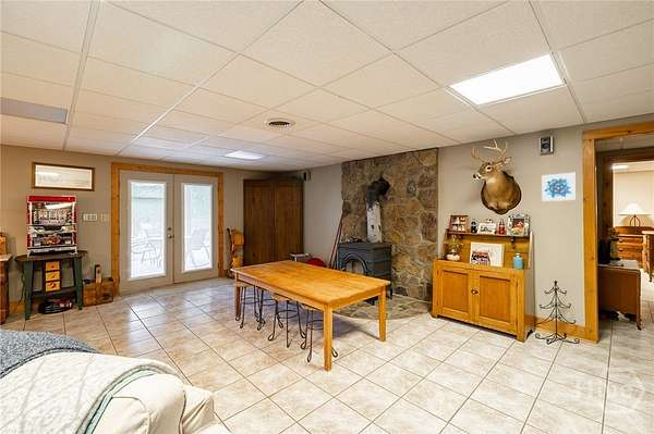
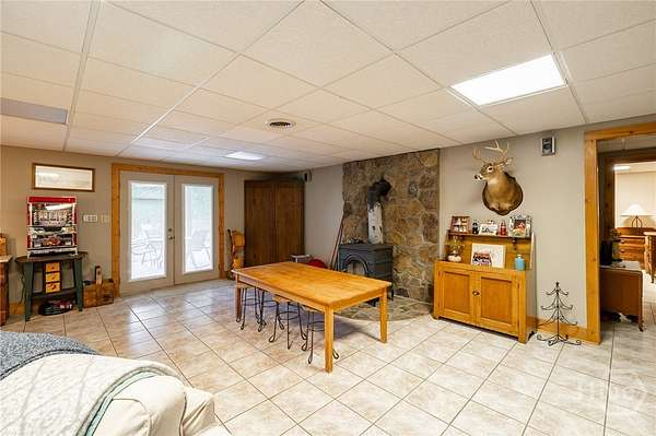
- wall art [541,172,577,202]
